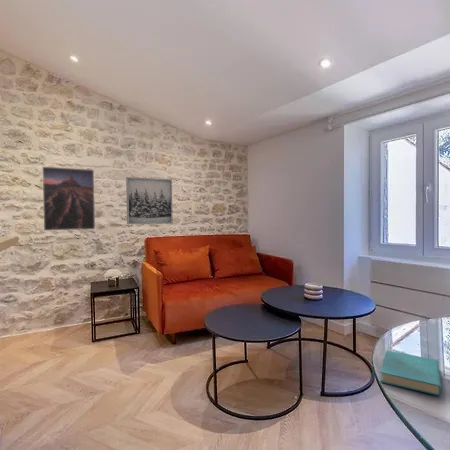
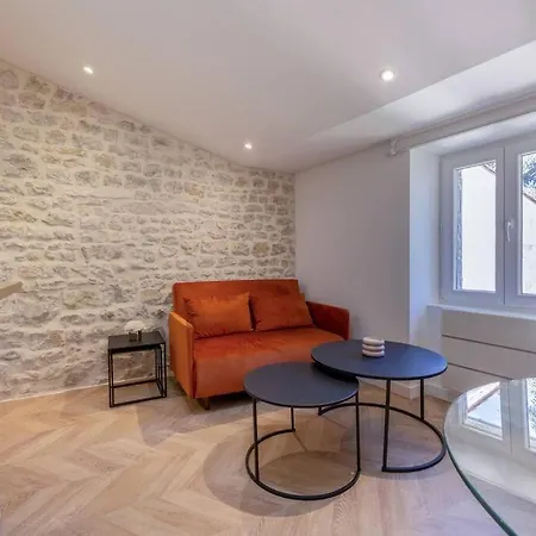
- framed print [41,166,96,232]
- book [379,349,442,396]
- wall art [125,176,174,225]
